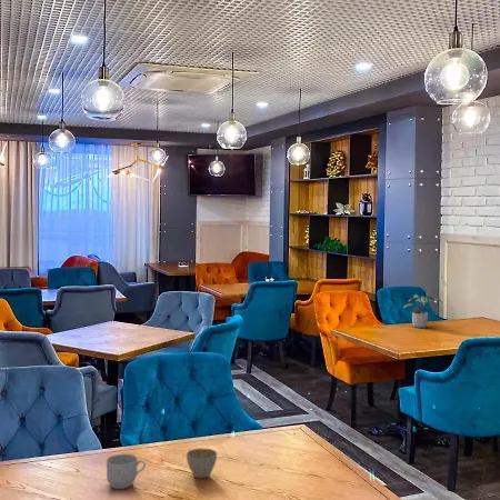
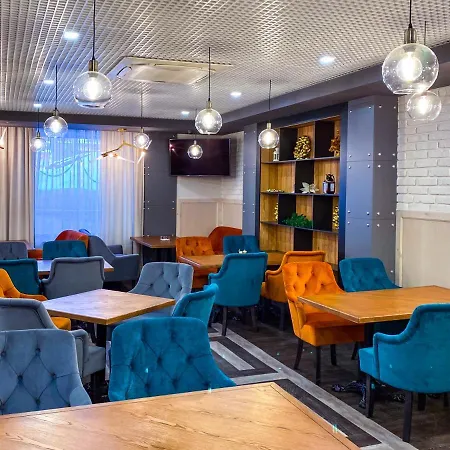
- mug [106,453,147,490]
- potted plant [402,293,443,329]
- flower pot [186,447,219,479]
